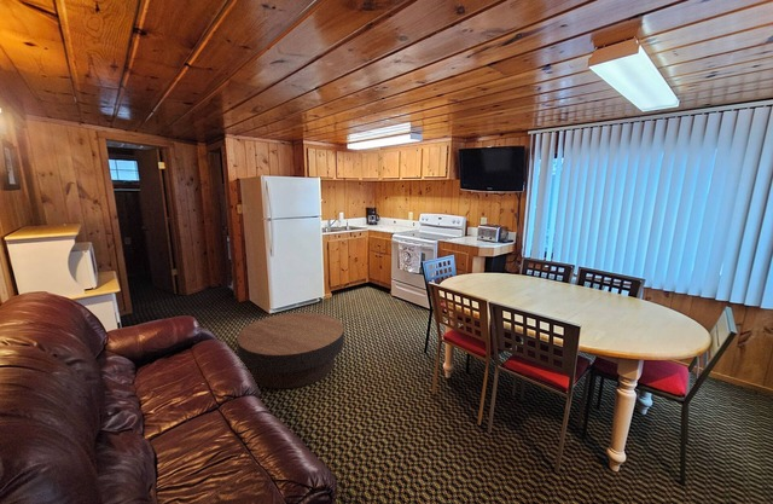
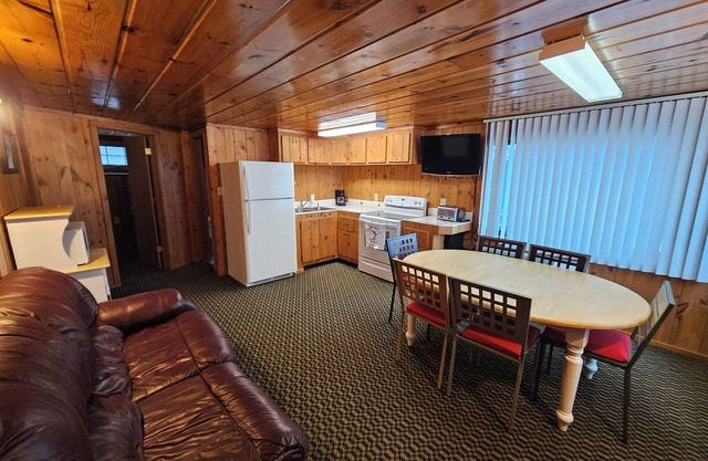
- coffee table [236,312,345,389]
